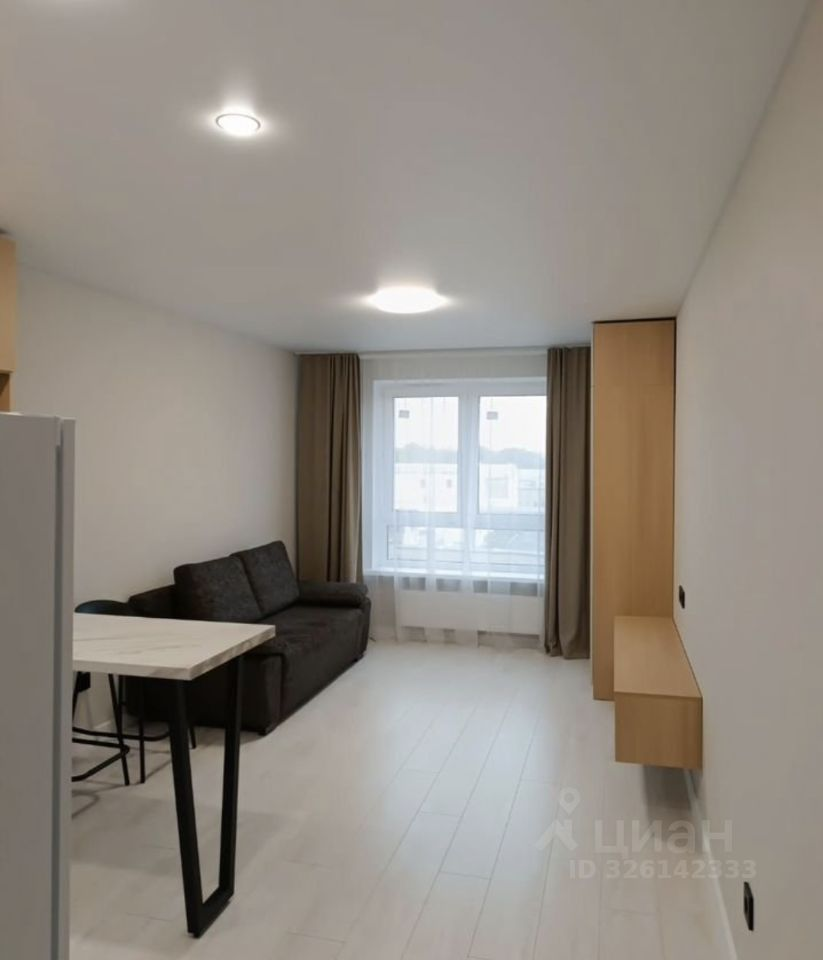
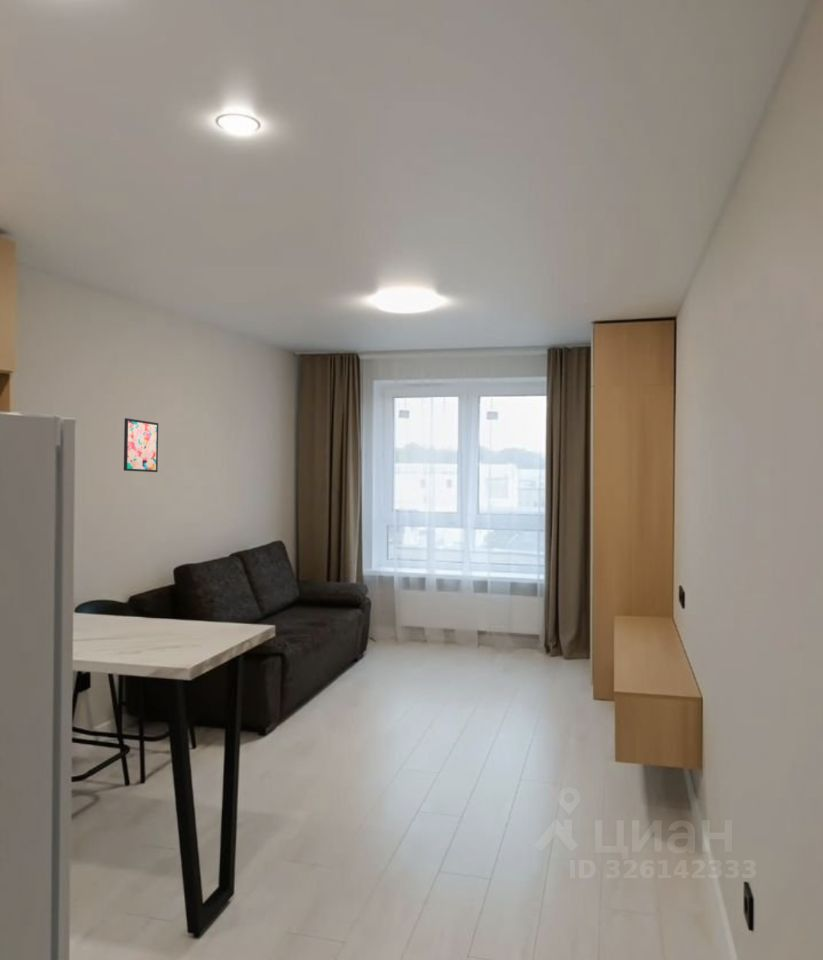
+ wall art [123,417,159,473]
